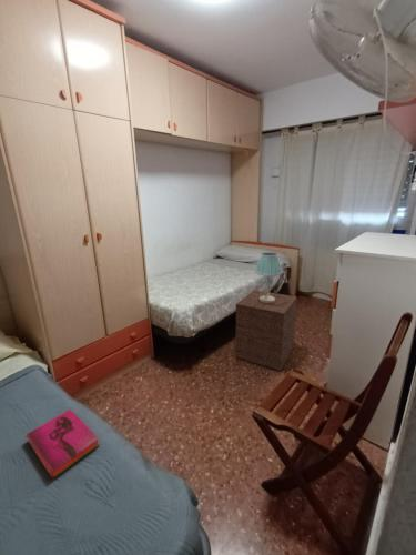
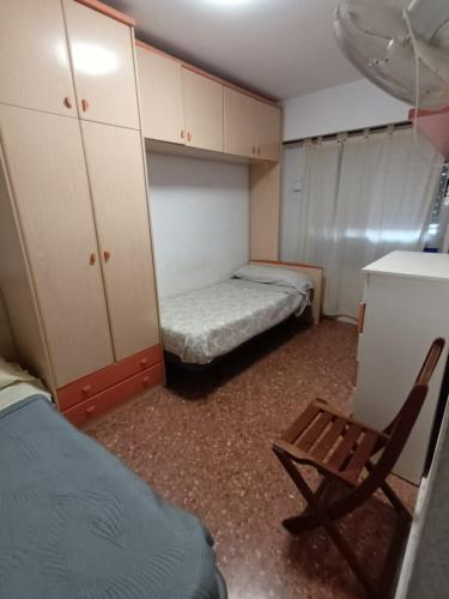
- nightstand [234,289,298,372]
- table lamp [254,252,283,303]
- hardback book [24,408,101,480]
